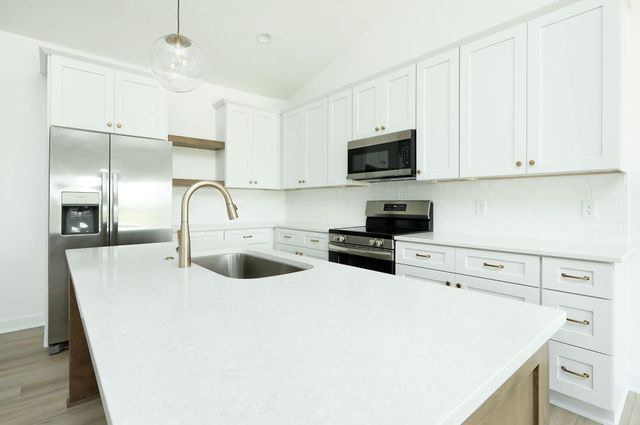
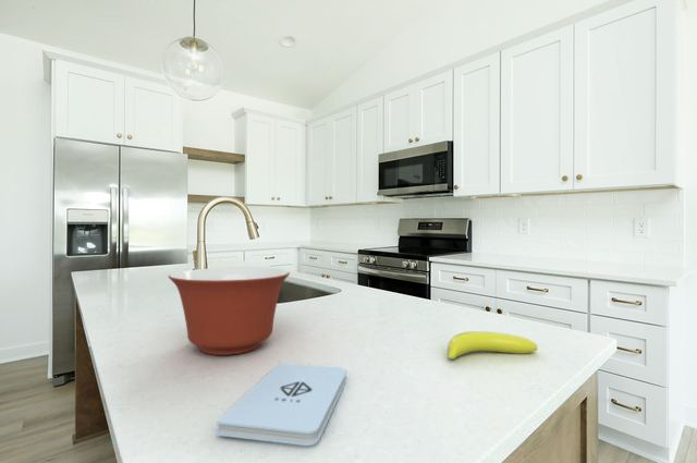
+ mixing bowl [168,266,291,356]
+ notepad [216,362,348,447]
+ banana [447,330,539,361]
